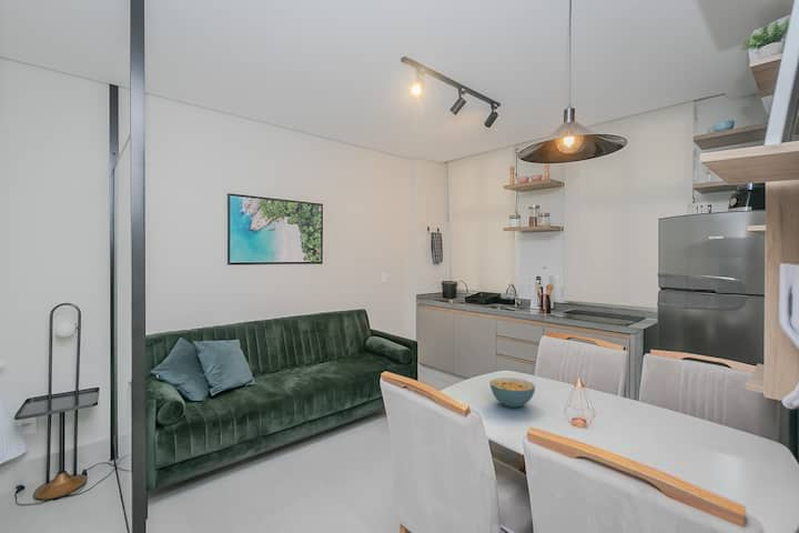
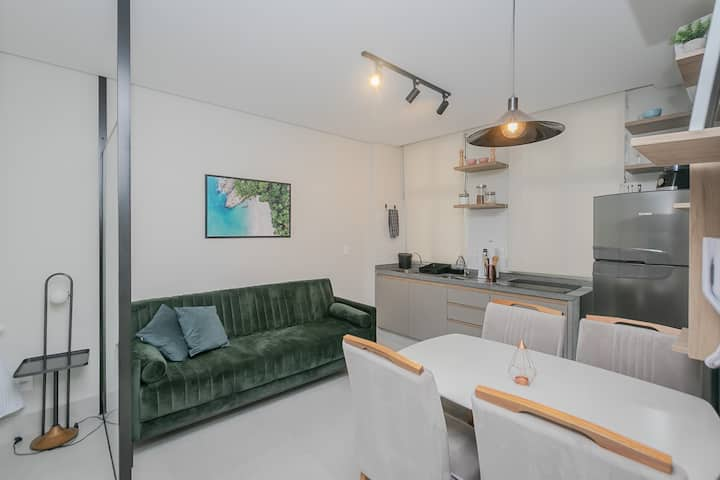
- cereal bowl [489,376,536,409]
